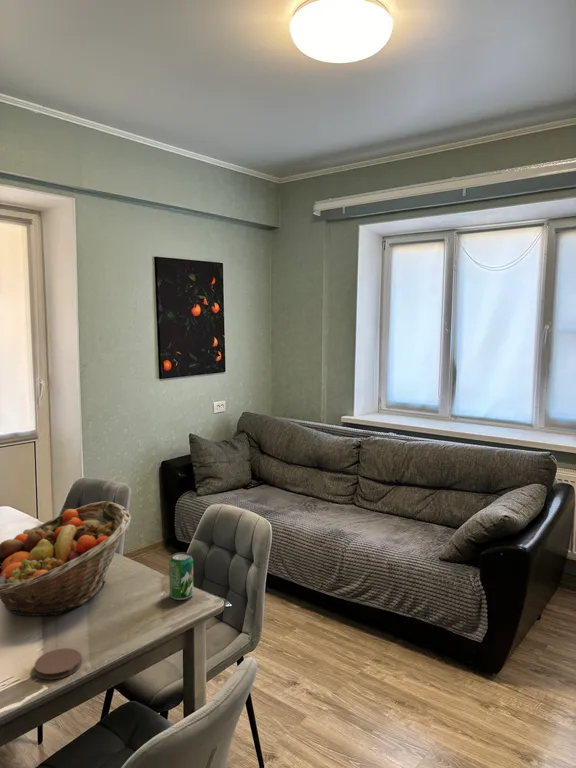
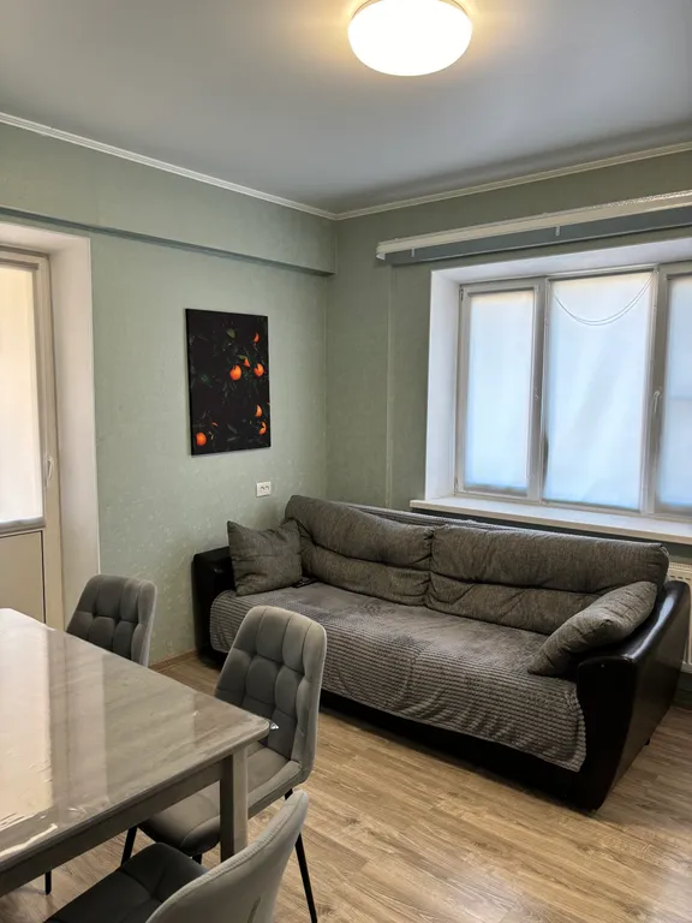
- beverage can [168,551,194,601]
- fruit basket [0,500,132,617]
- coaster [33,647,82,680]
